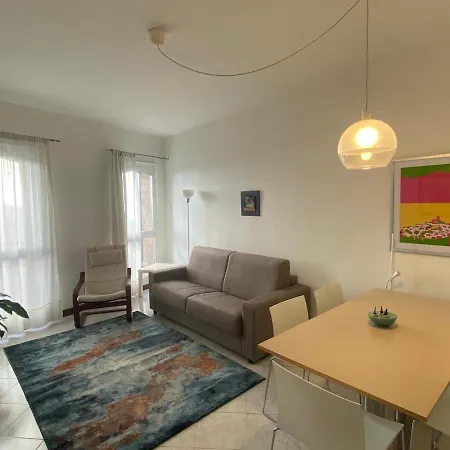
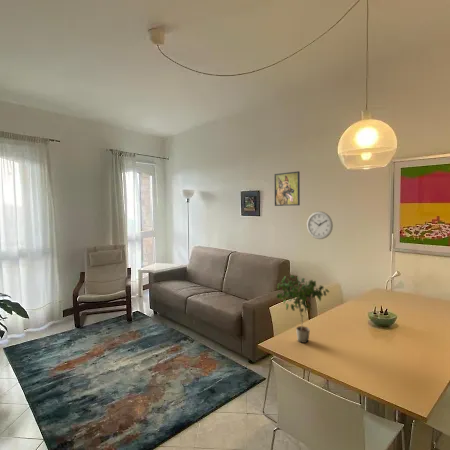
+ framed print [273,170,301,207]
+ wall clock [306,210,334,240]
+ potted plant [276,274,330,344]
